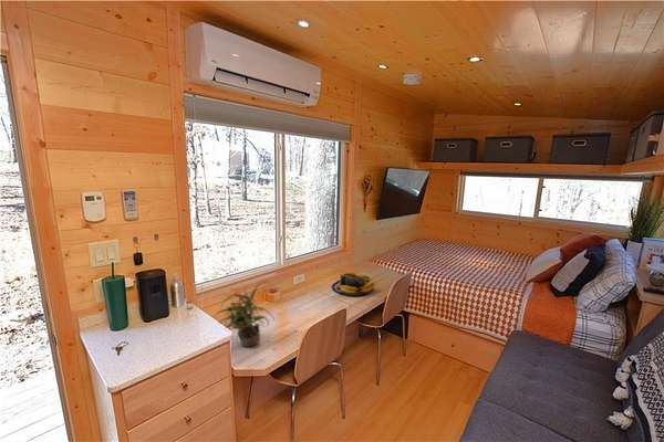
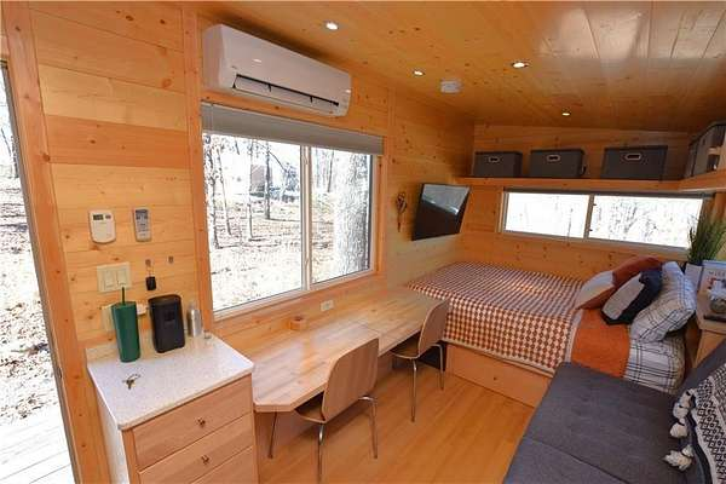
- fruit bowl [331,271,375,296]
- potted plant [212,280,276,348]
